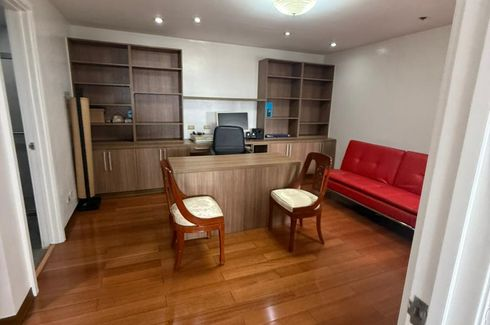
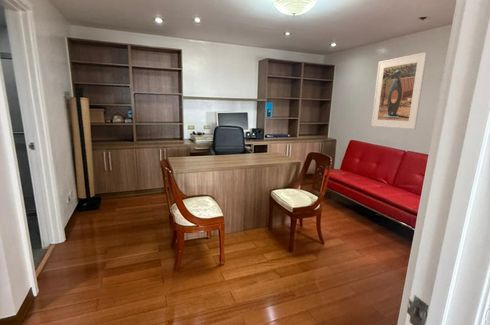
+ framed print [370,51,428,130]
